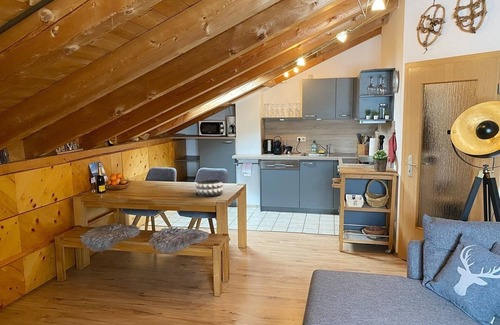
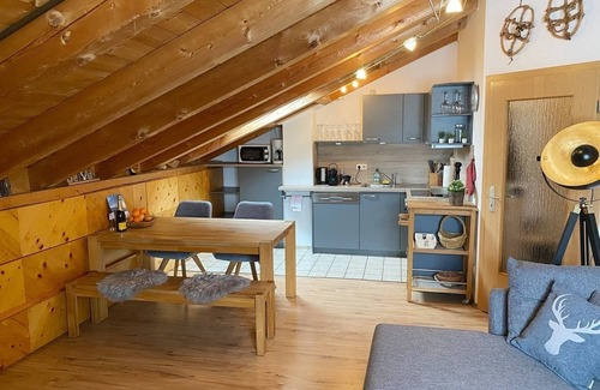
- decorative bowl [194,179,224,197]
